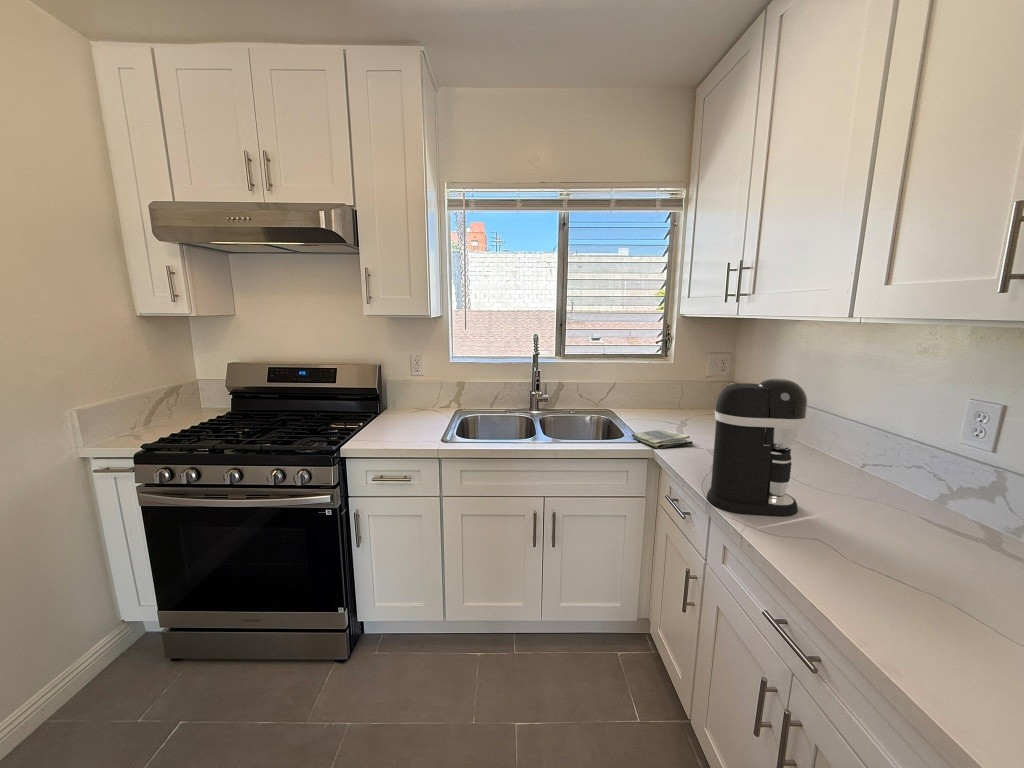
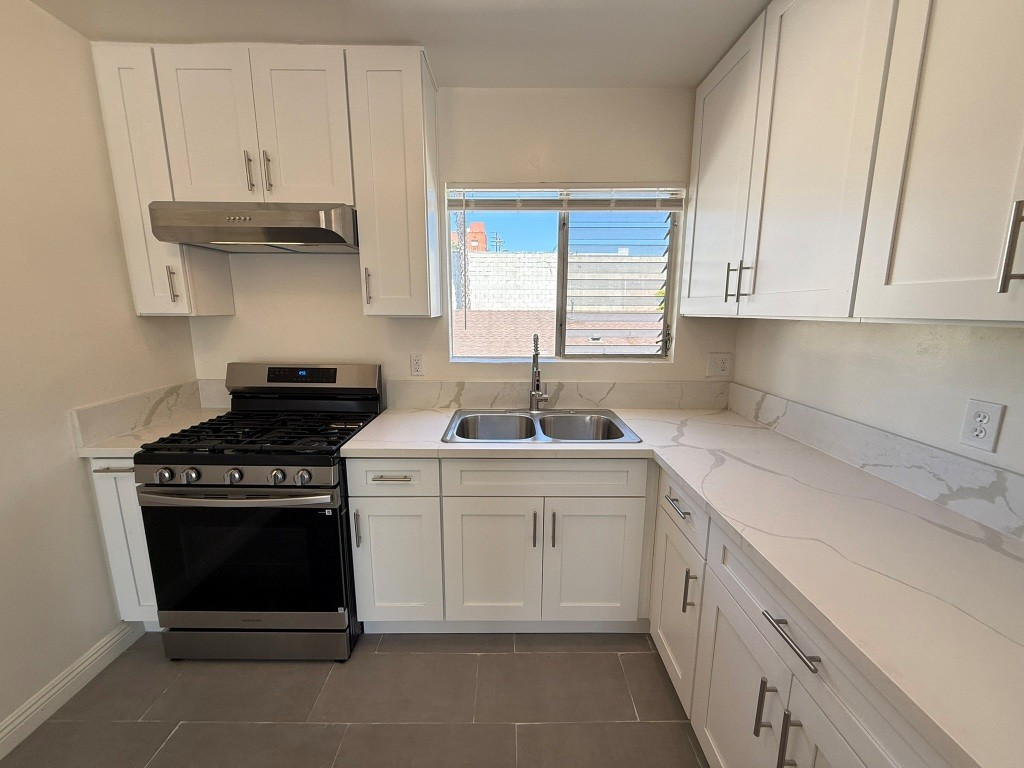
- dish towel [631,429,694,450]
- coffee maker [706,378,808,517]
